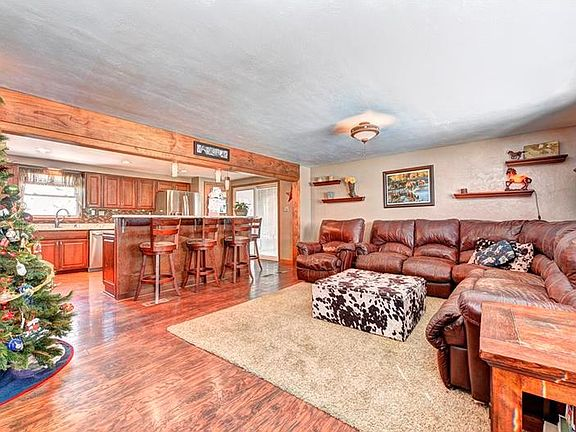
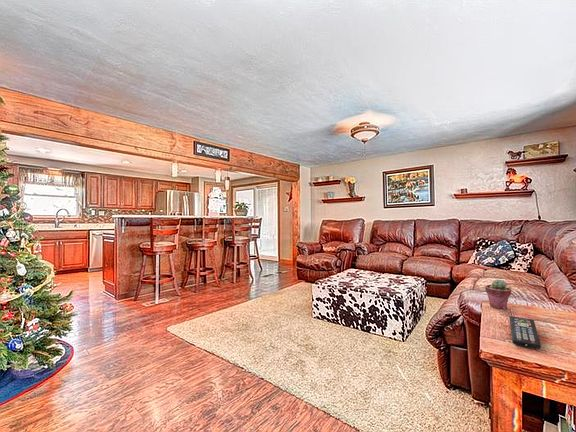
+ potted succulent [484,279,512,310]
+ remote control [508,315,542,350]
